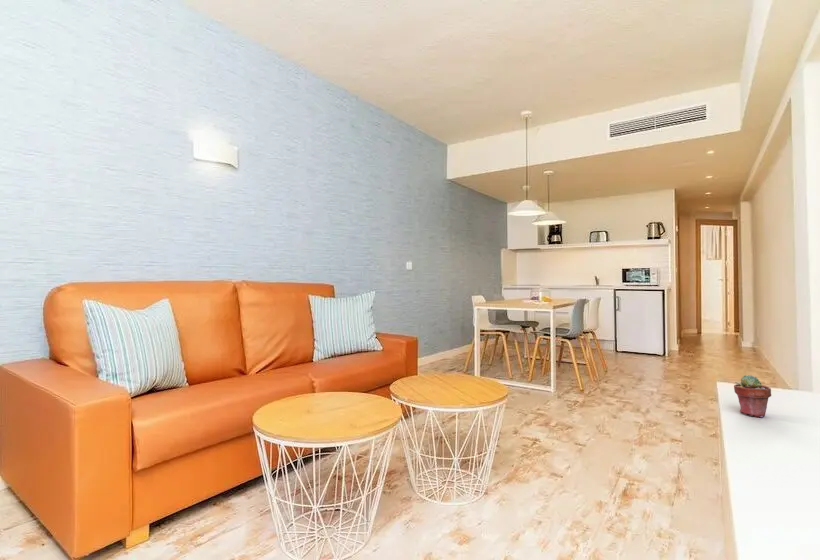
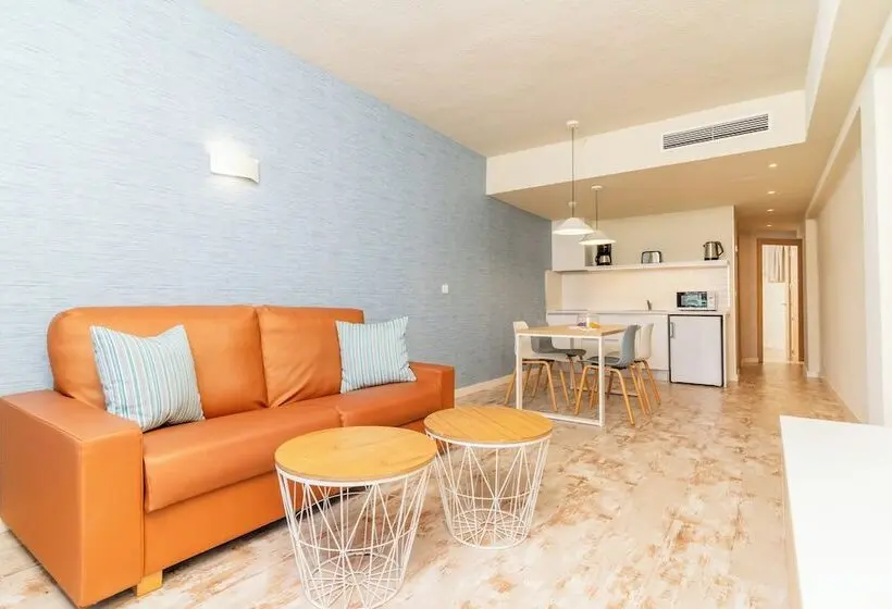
- potted succulent [733,374,772,418]
